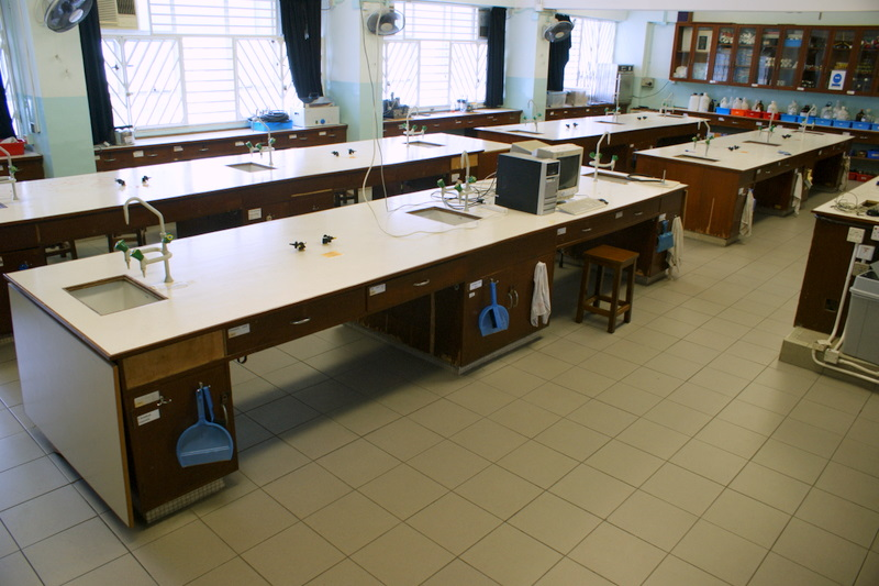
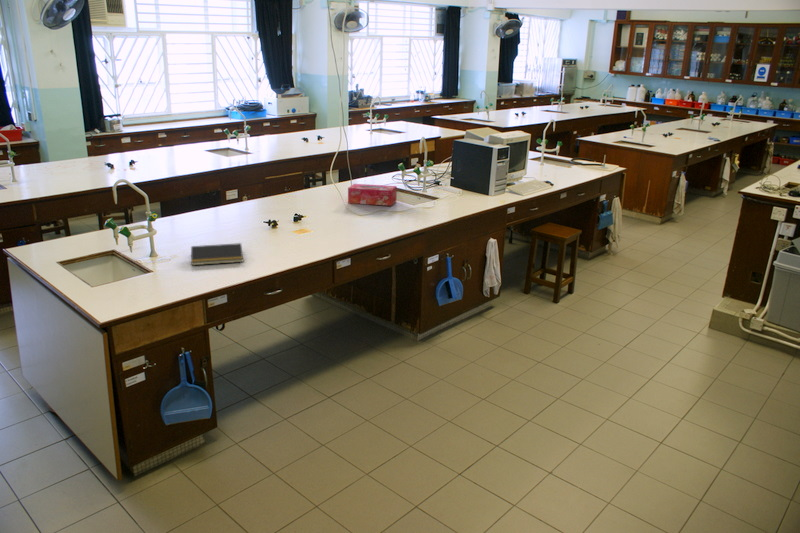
+ notepad [190,242,244,266]
+ tissue box [347,183,398,207]
